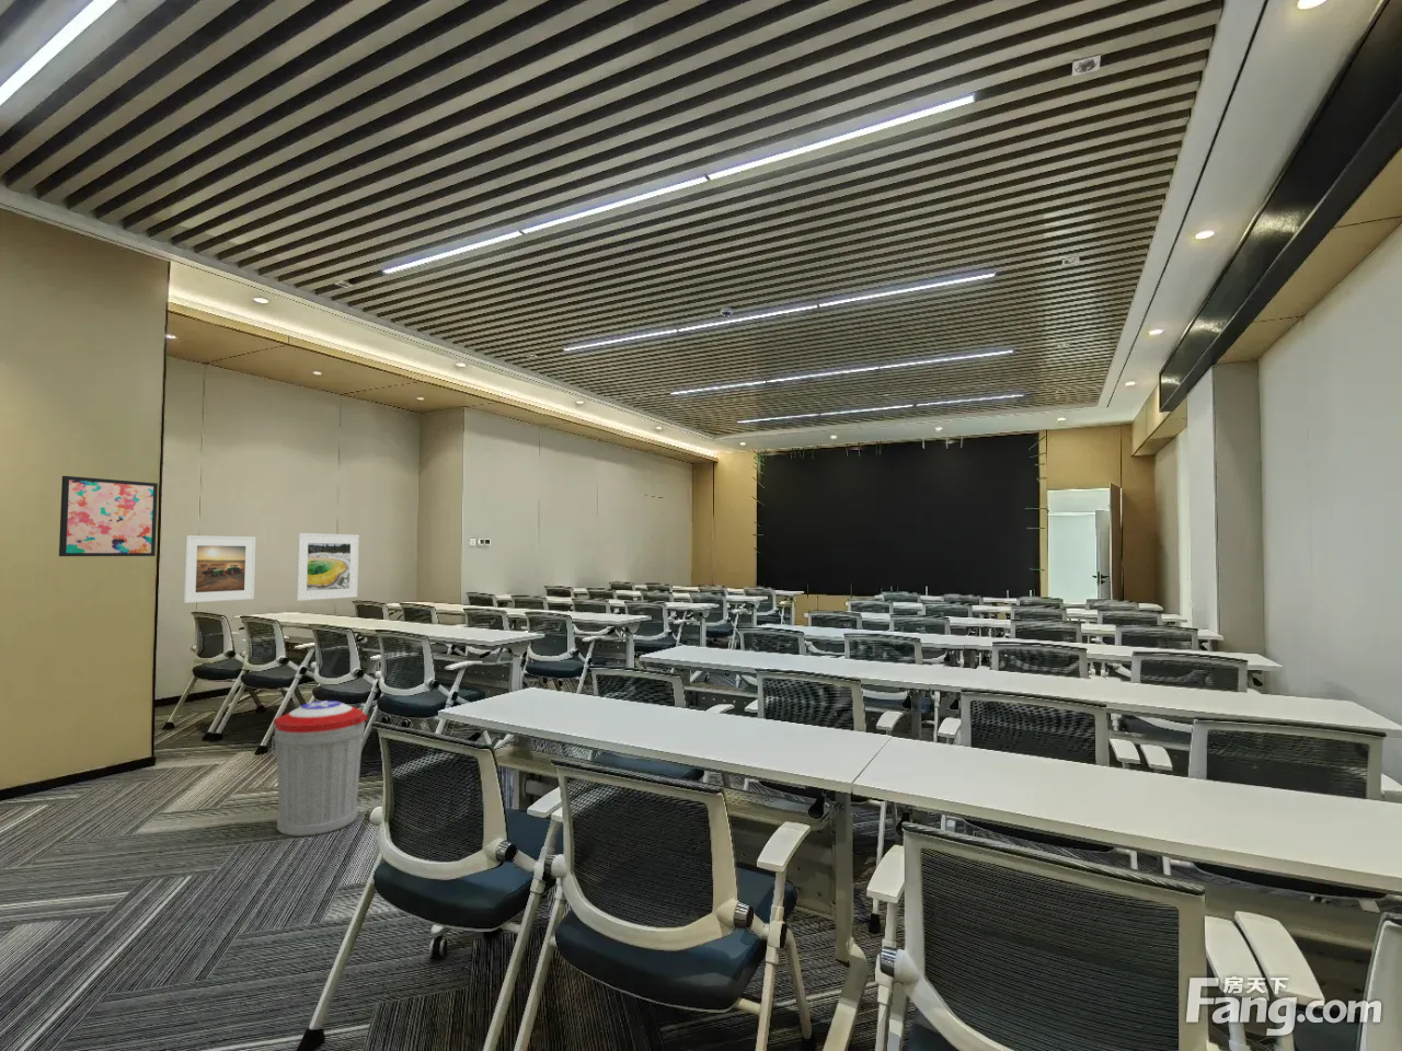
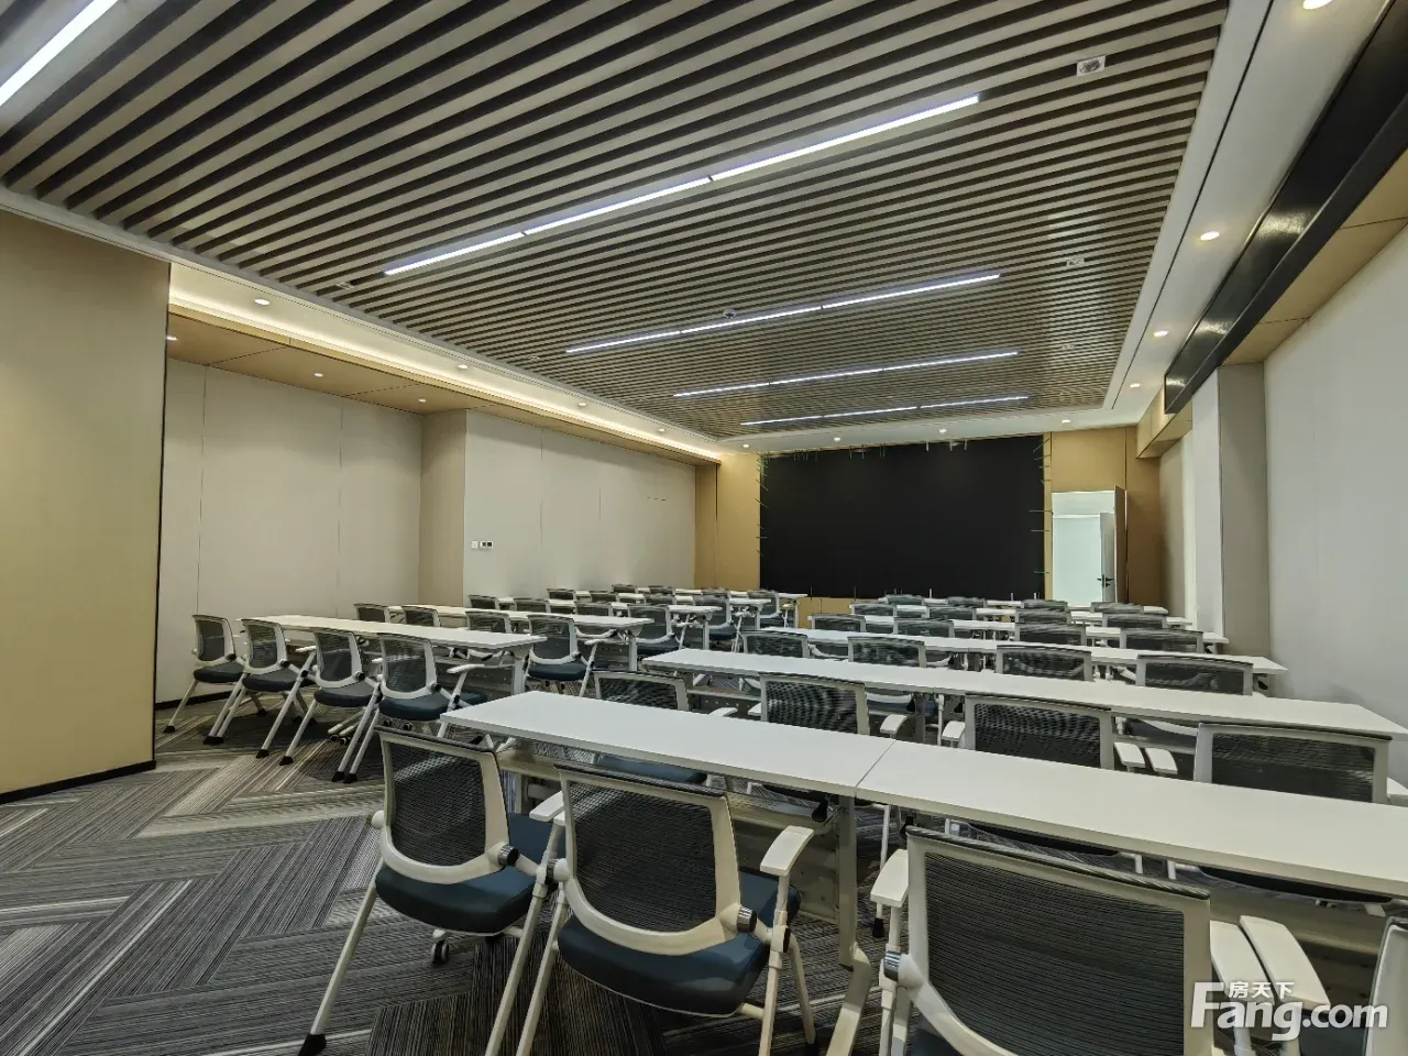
- trash can [270,700,368,838]
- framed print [182,534,256,604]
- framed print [295,532,360,602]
- wall art [59,475,159,558]
